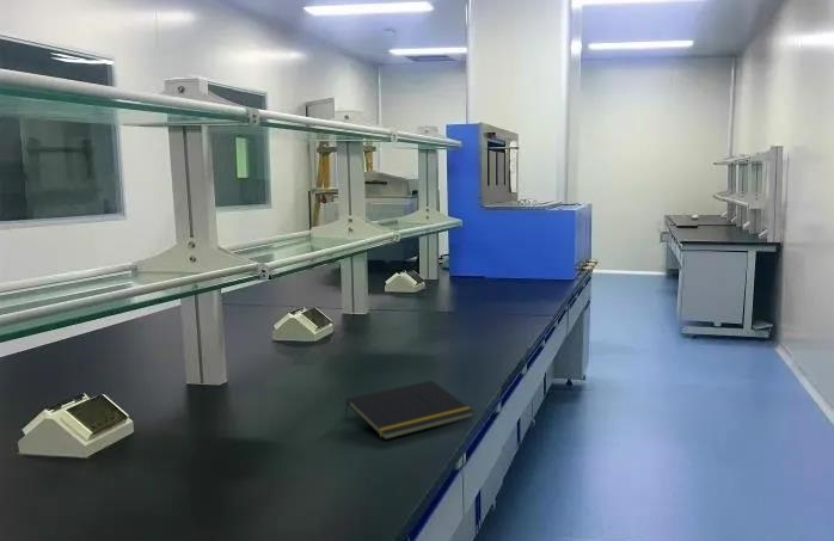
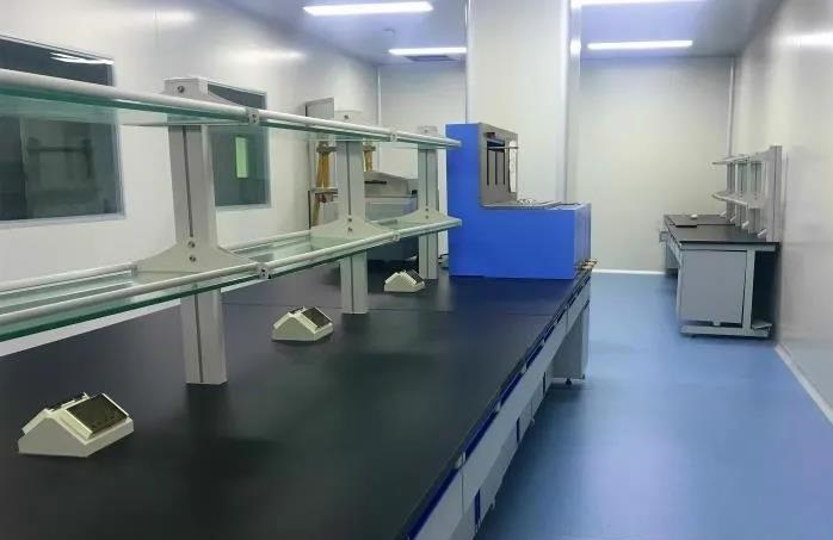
- notepad [343,379,476,441]
